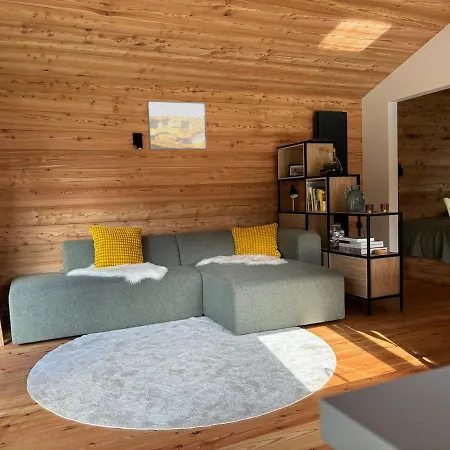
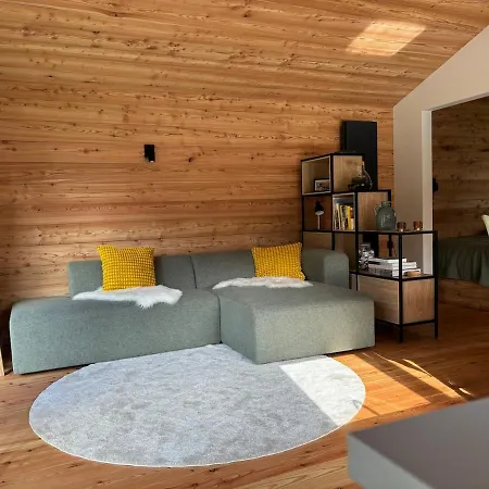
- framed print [146,100,208,151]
